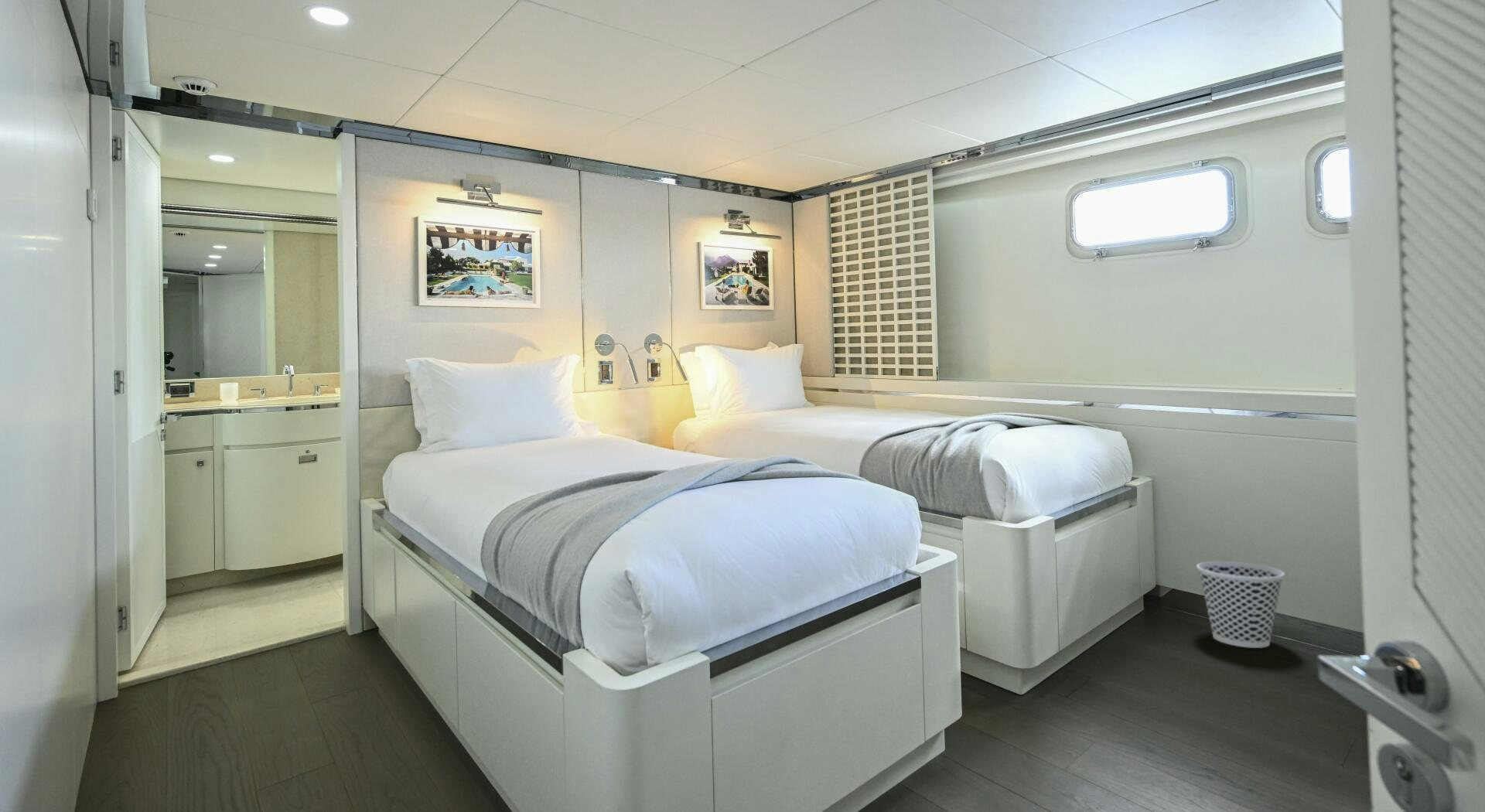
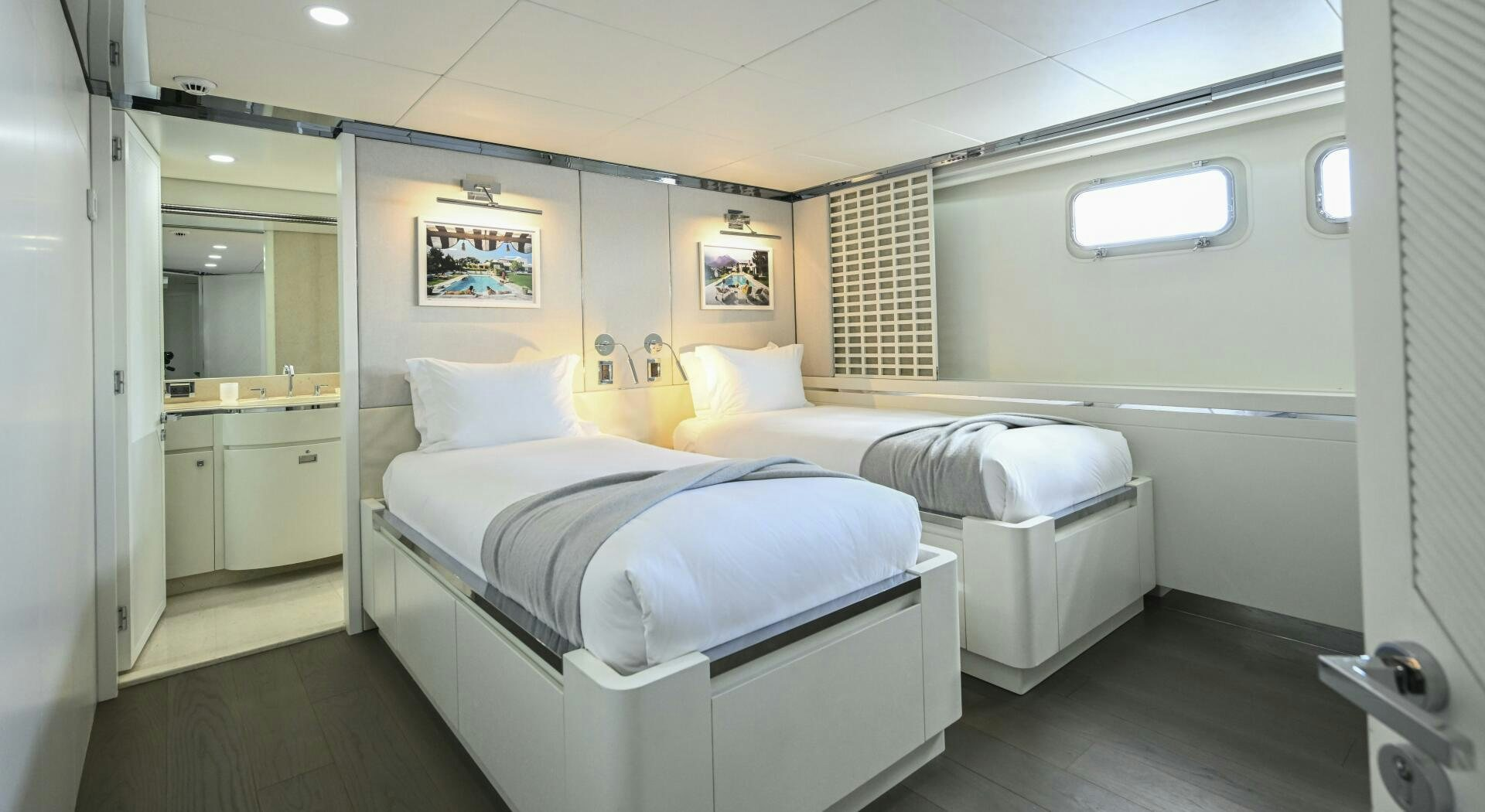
- wastebasket [1196,561,1285,649]
